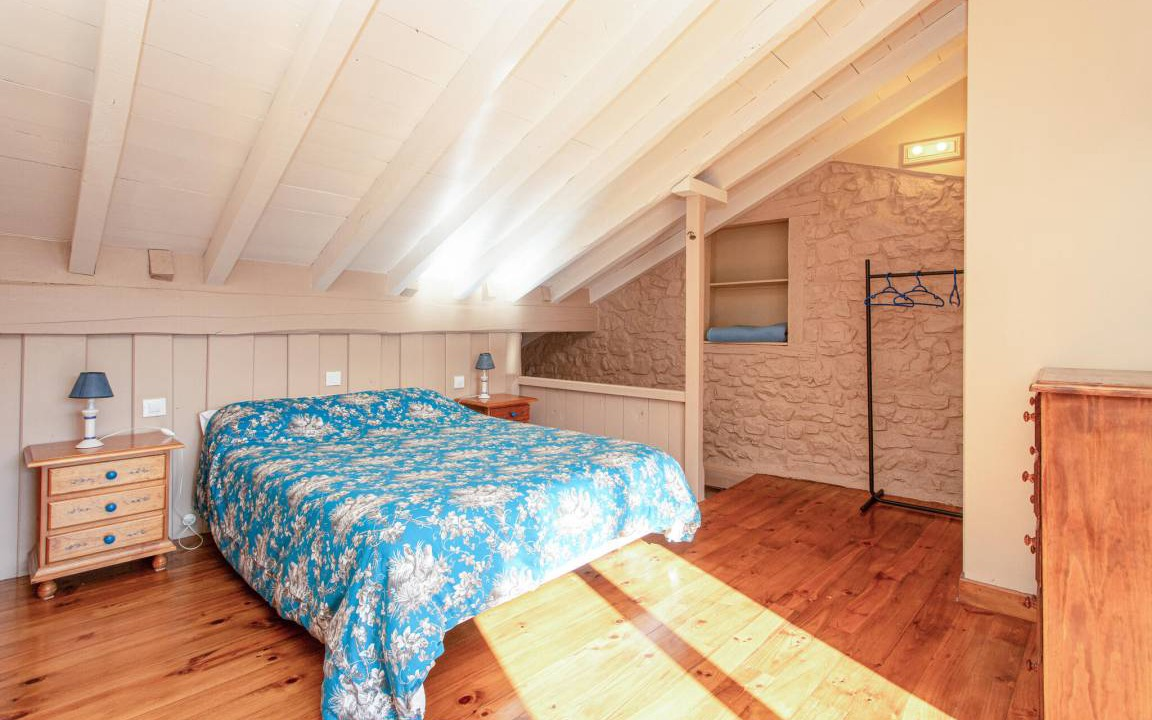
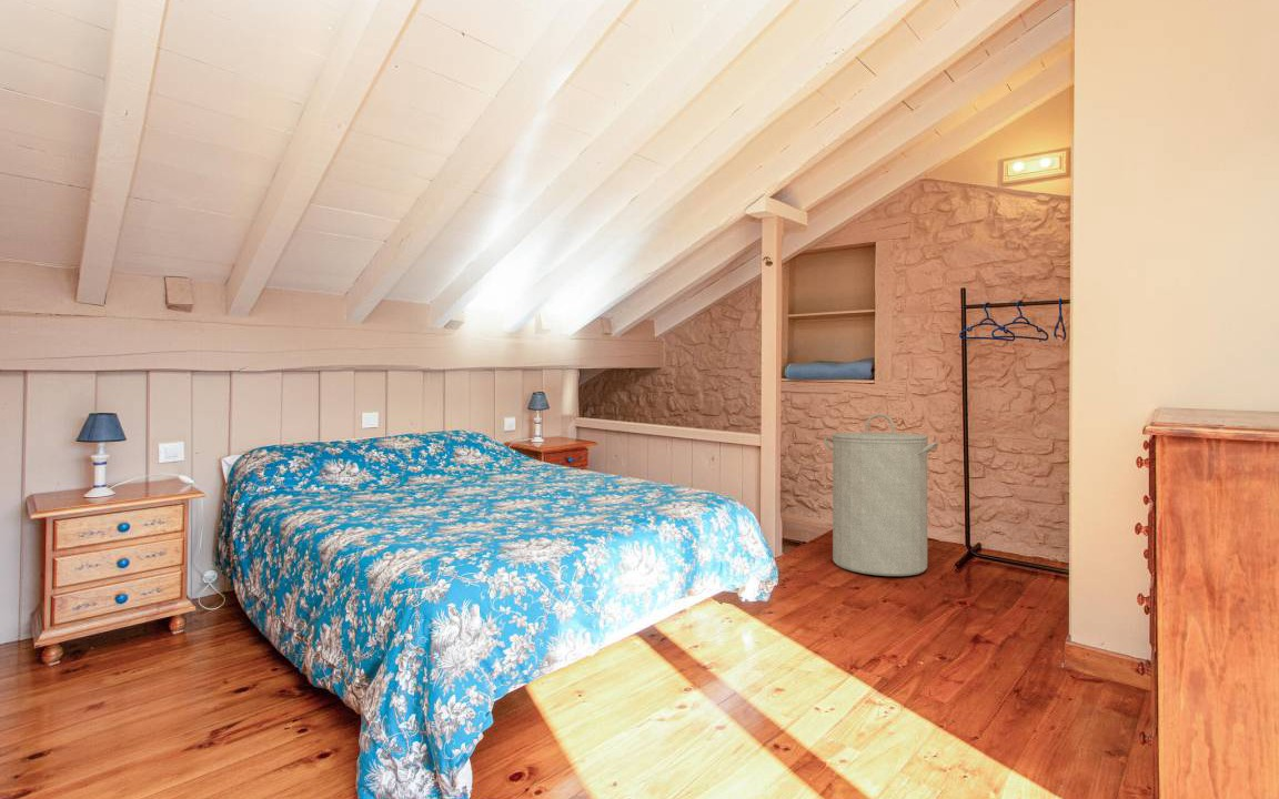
+ laundry hamper [823,413,939,577]
